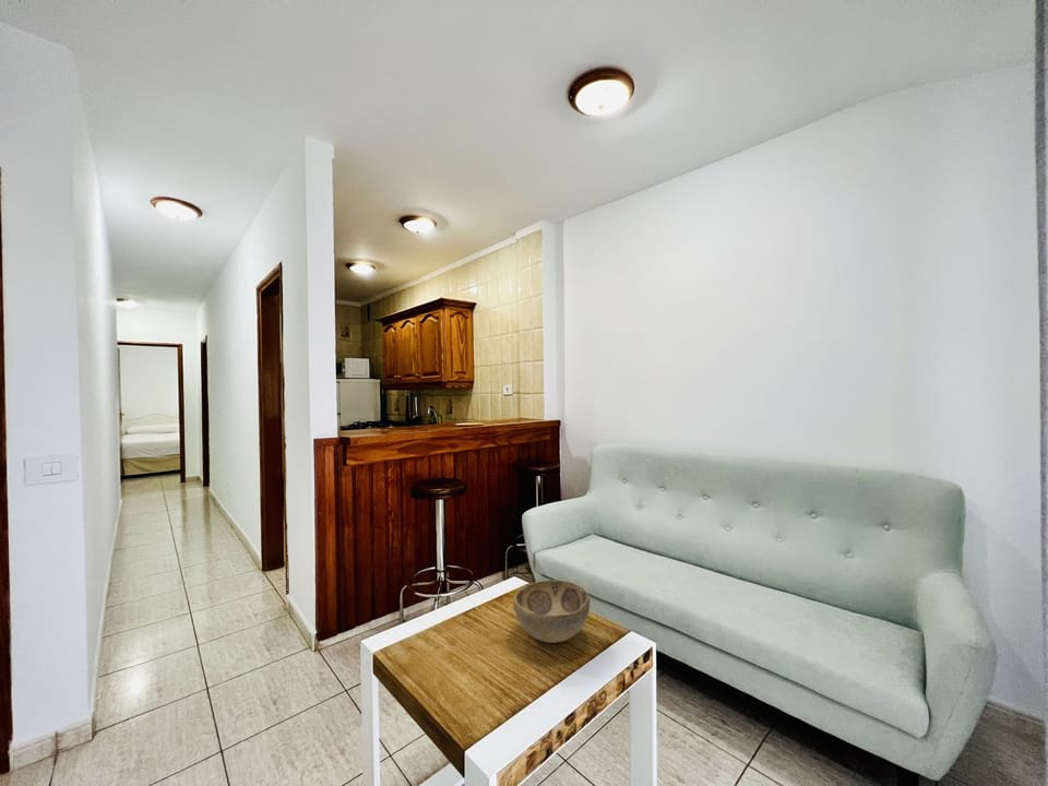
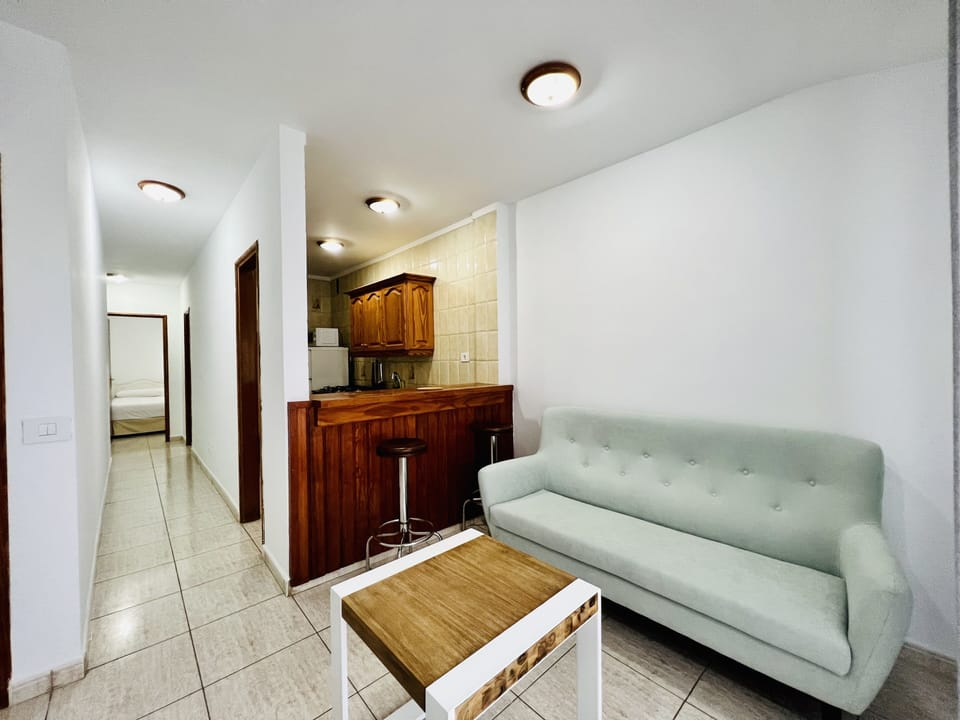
- decorative bowl [512,579,592,644]
